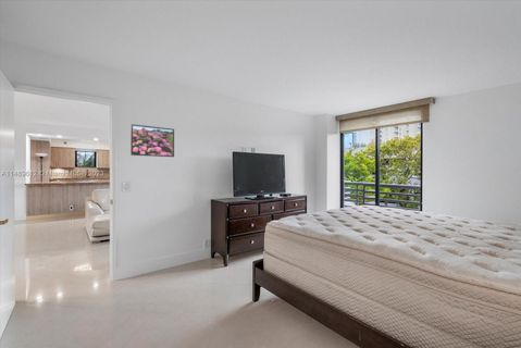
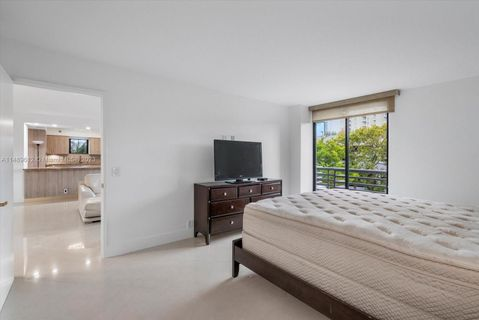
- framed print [129,123,175,158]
